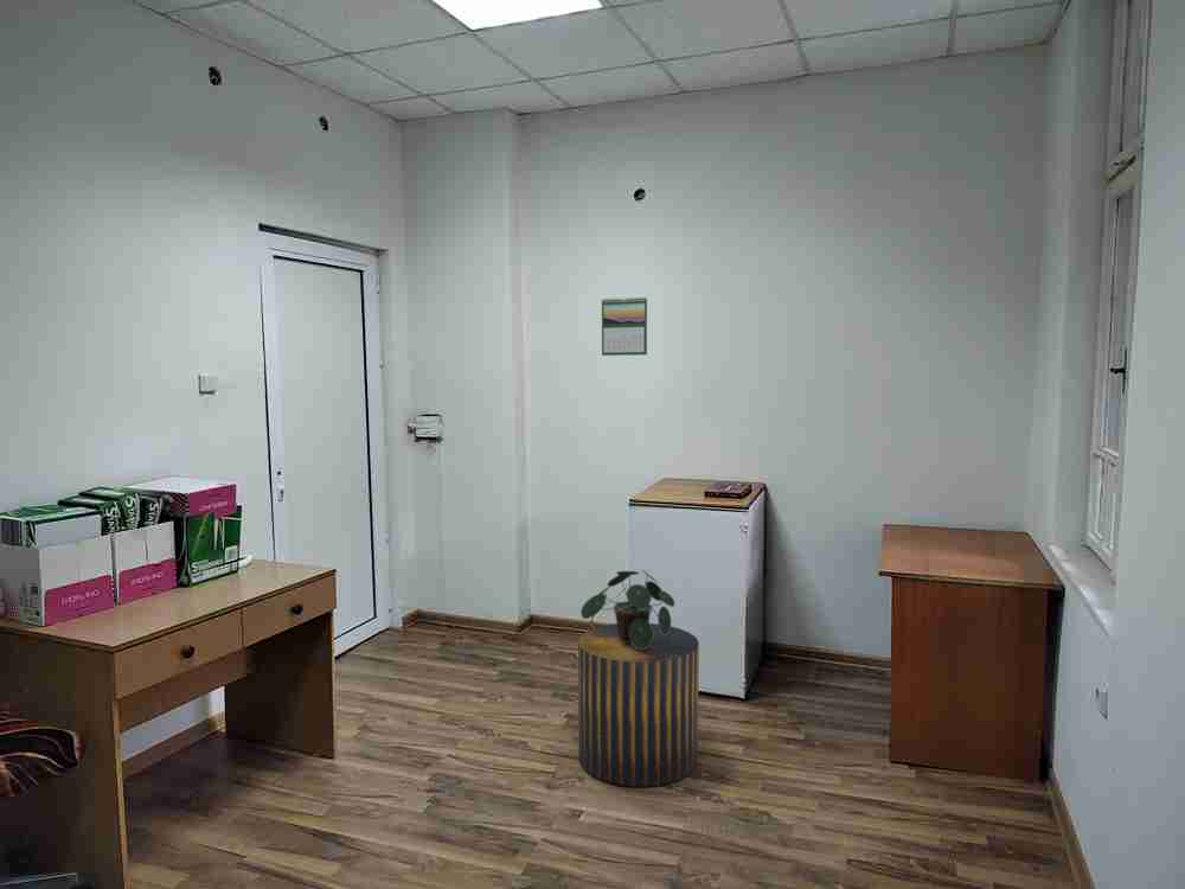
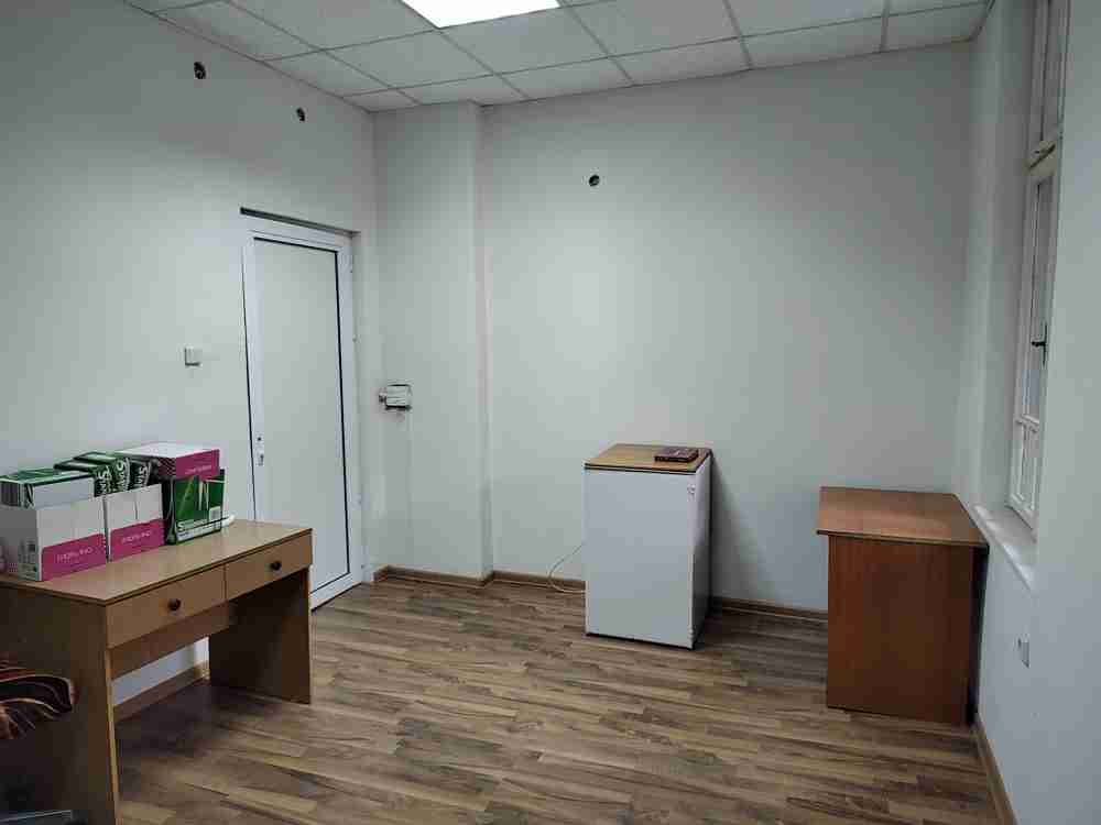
- stool [577,622,700,787]
- calendar [601,296,648,357]
- potted plant [579,569,675,650]
